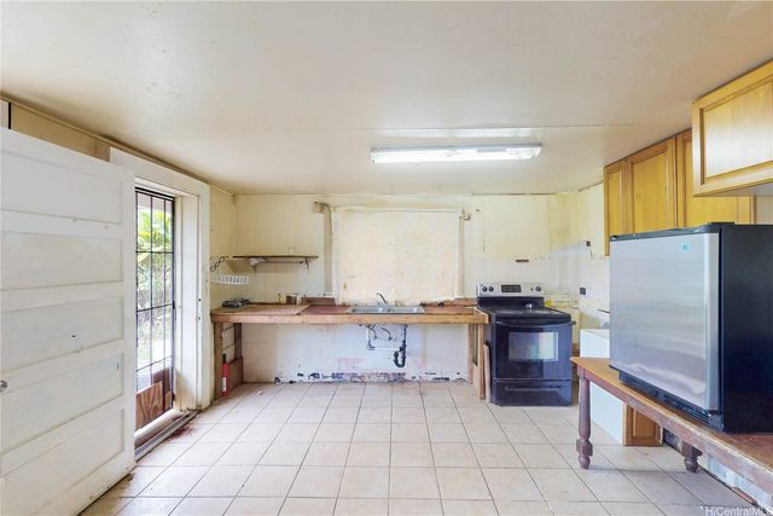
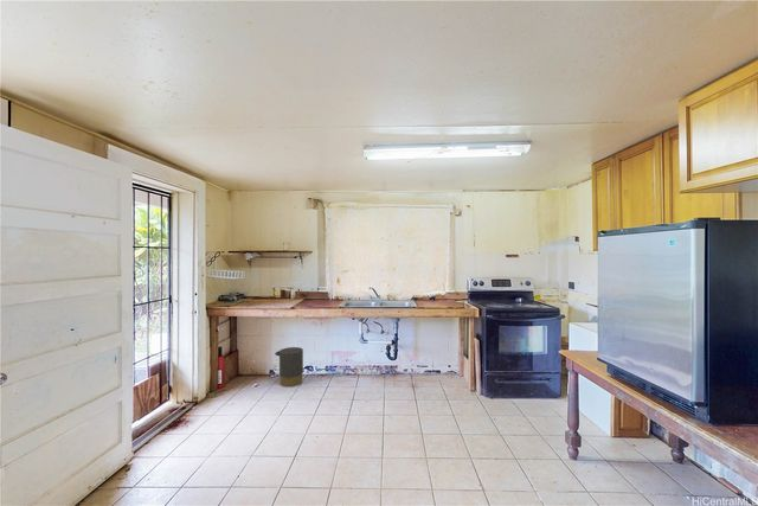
+ trash can [274,346,304,389]
